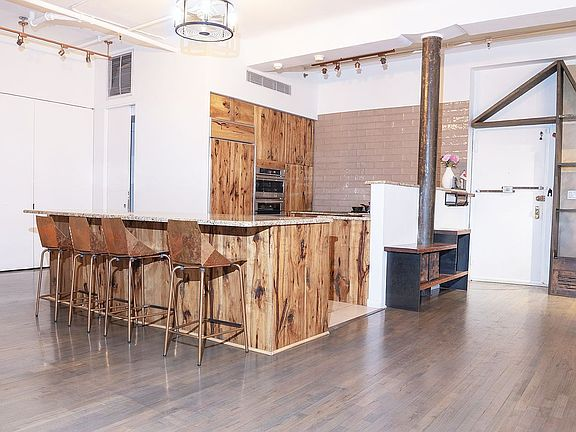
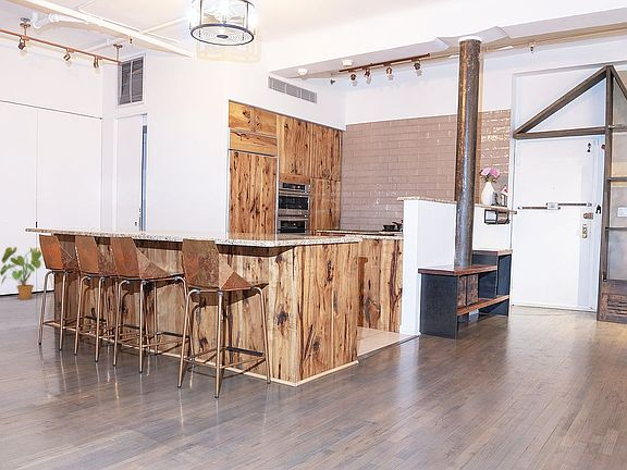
+ house plant [0,246,44,300]
